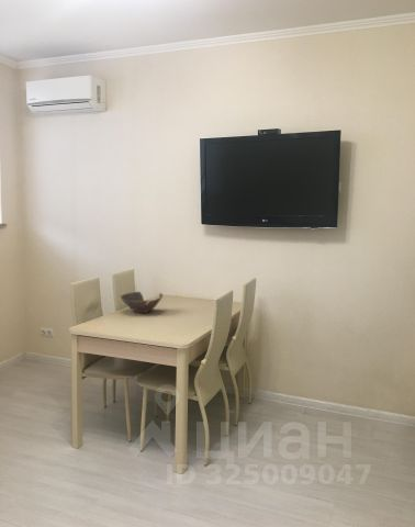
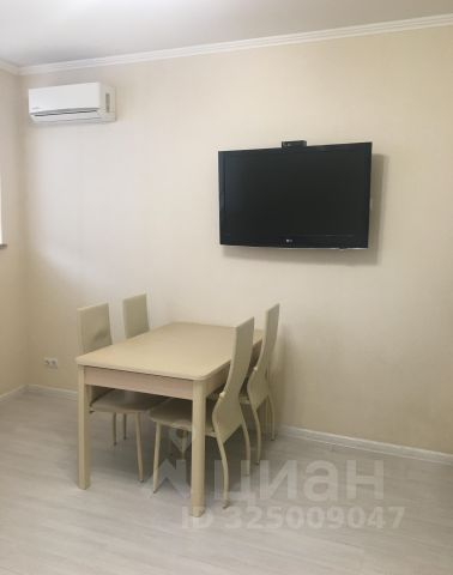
- bowl [120,291,164,314]
